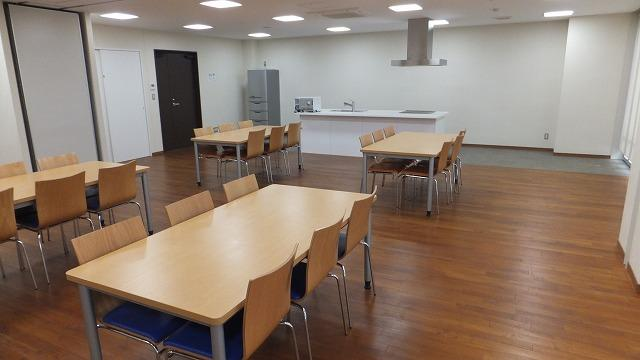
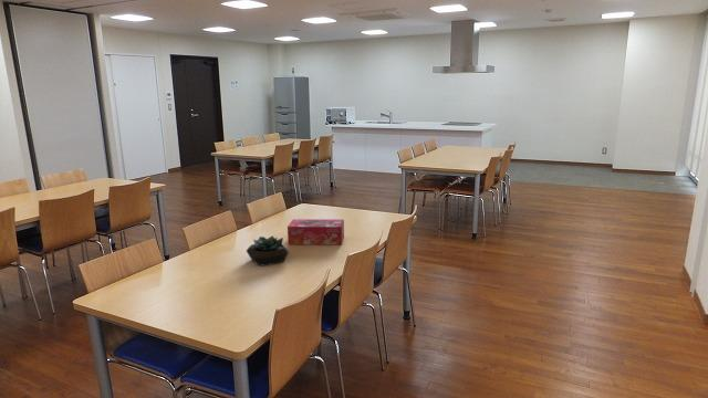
+ tissue box [287,218,345,245]
+ succulent plant [246,234,291,266]
